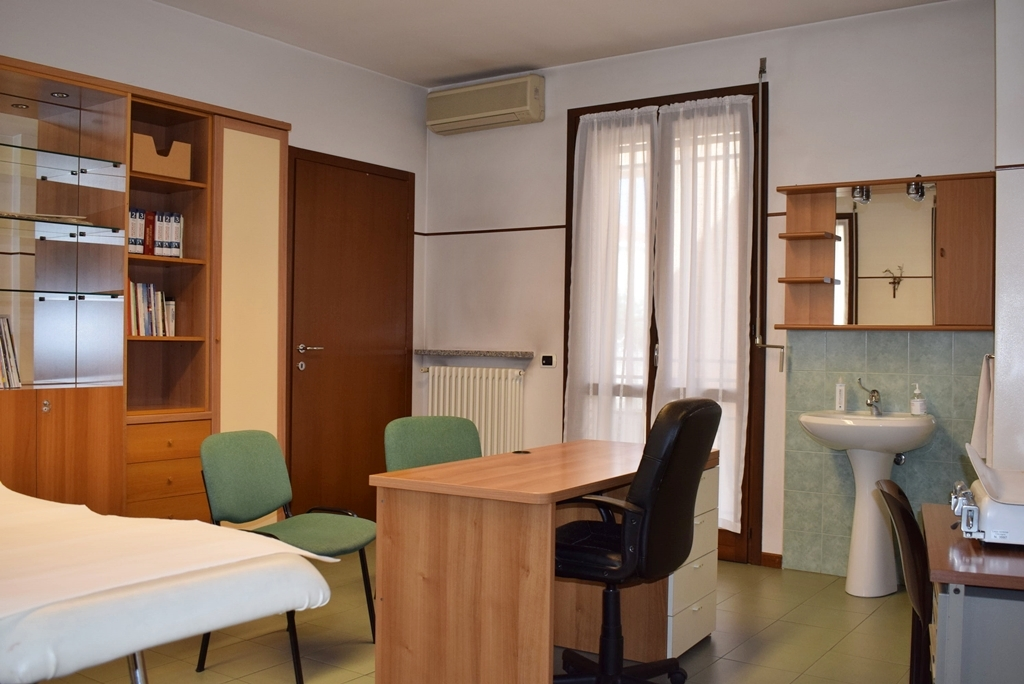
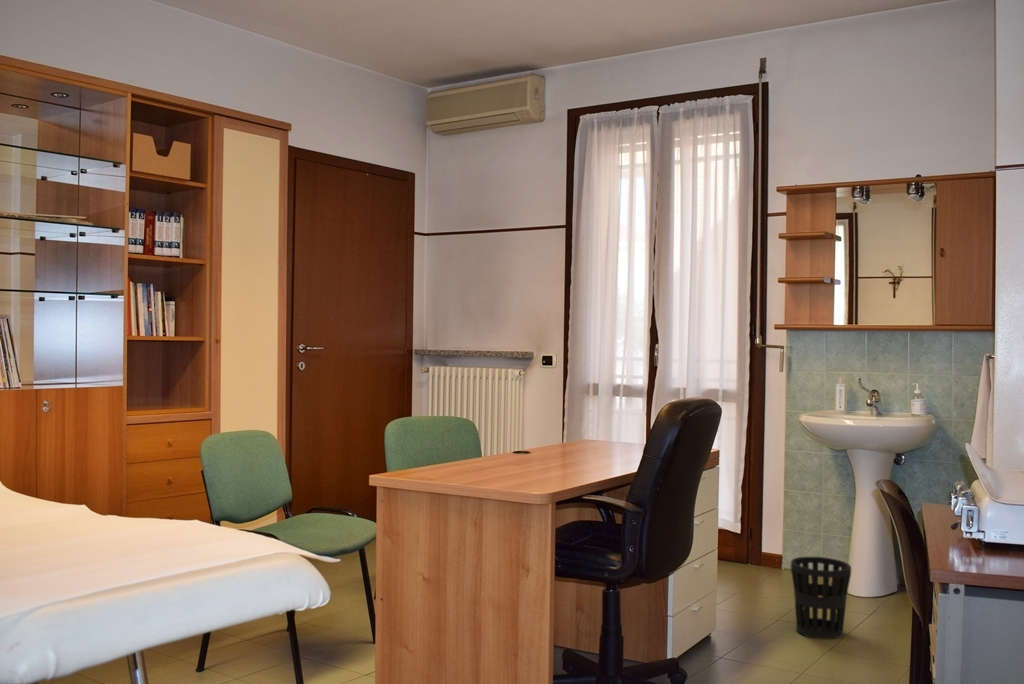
+ wastebasket [790,556,852,640]
